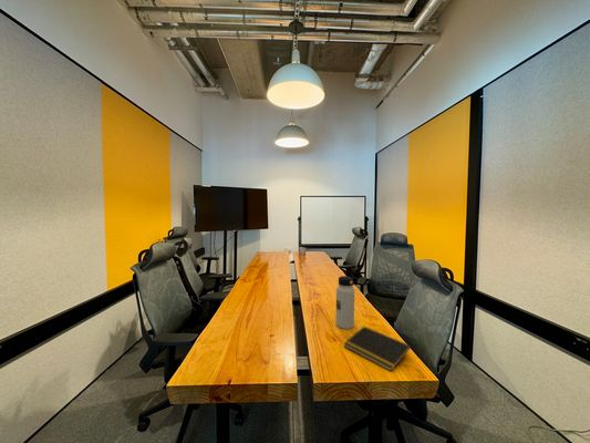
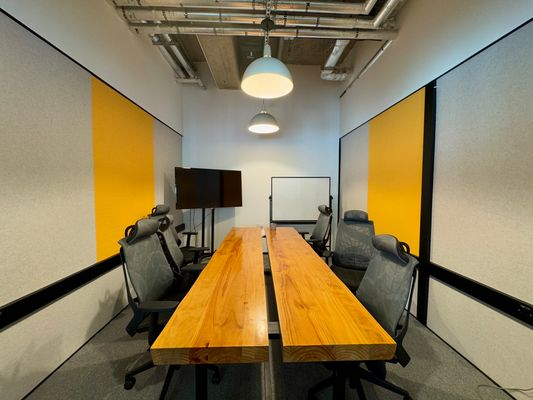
- water bottle [334,275,355,330]
- notepad [342,326,412,372]
